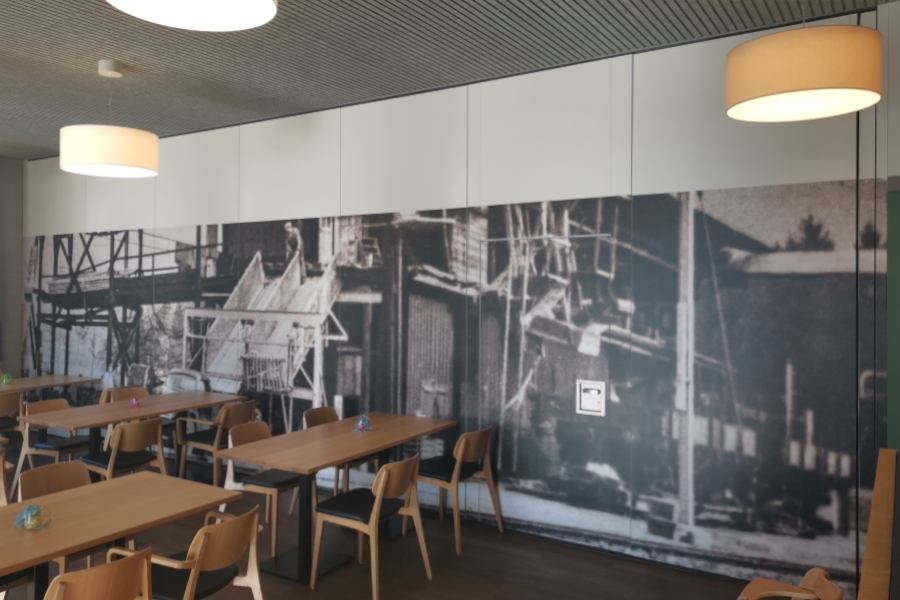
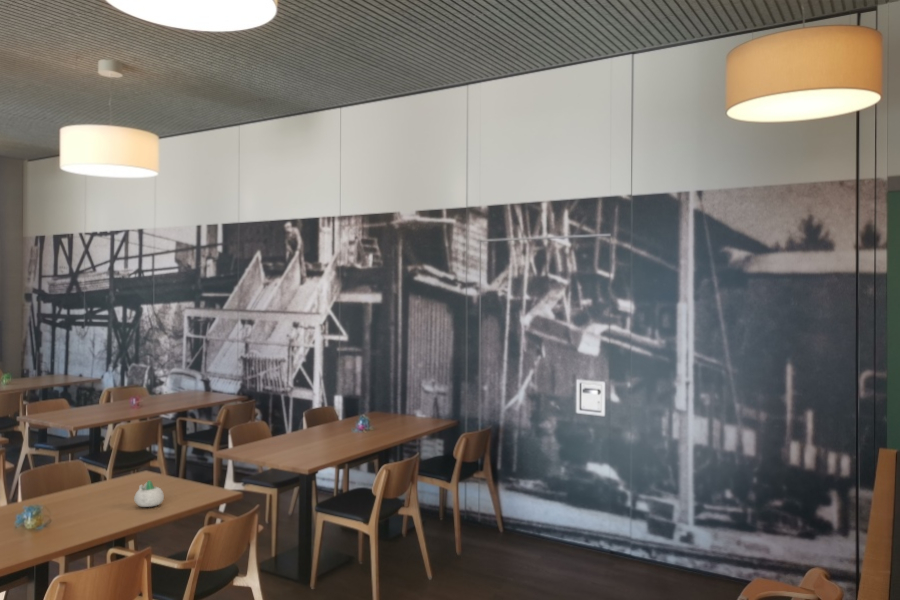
+ succulent planter [133,479,165,508]
